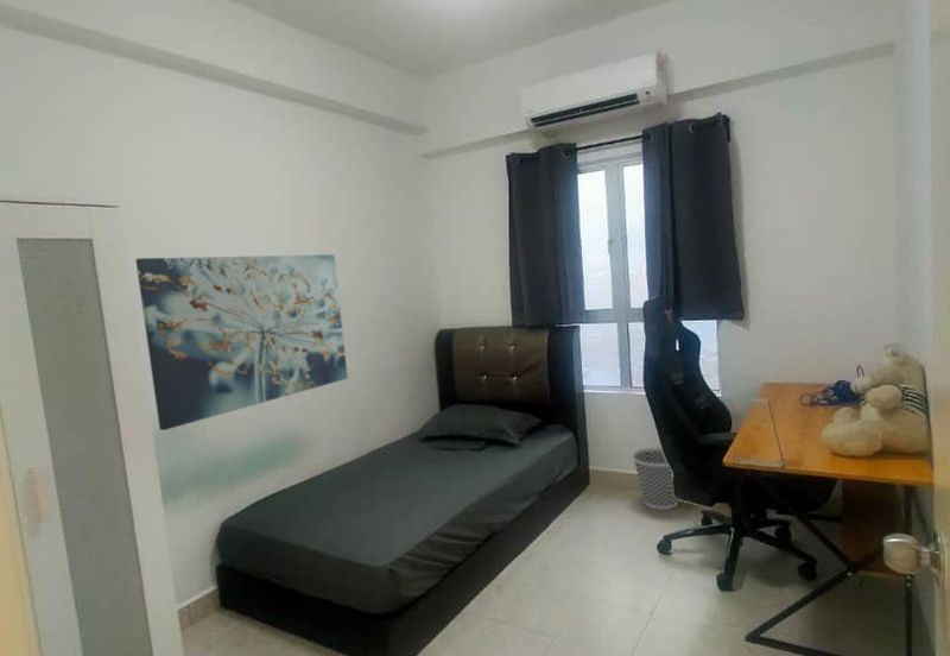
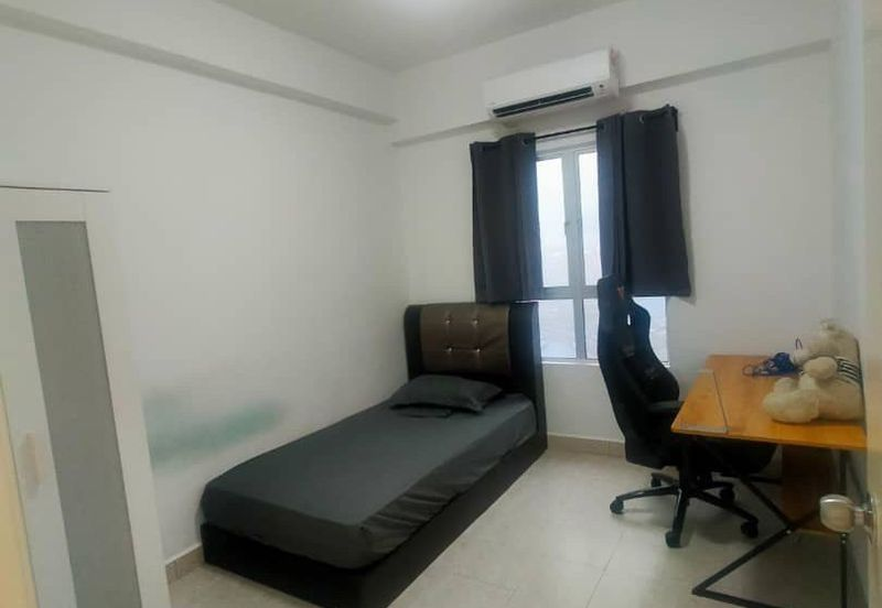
- wall art [134,253,349,431]
- wastebasket [632,447,679,511]
